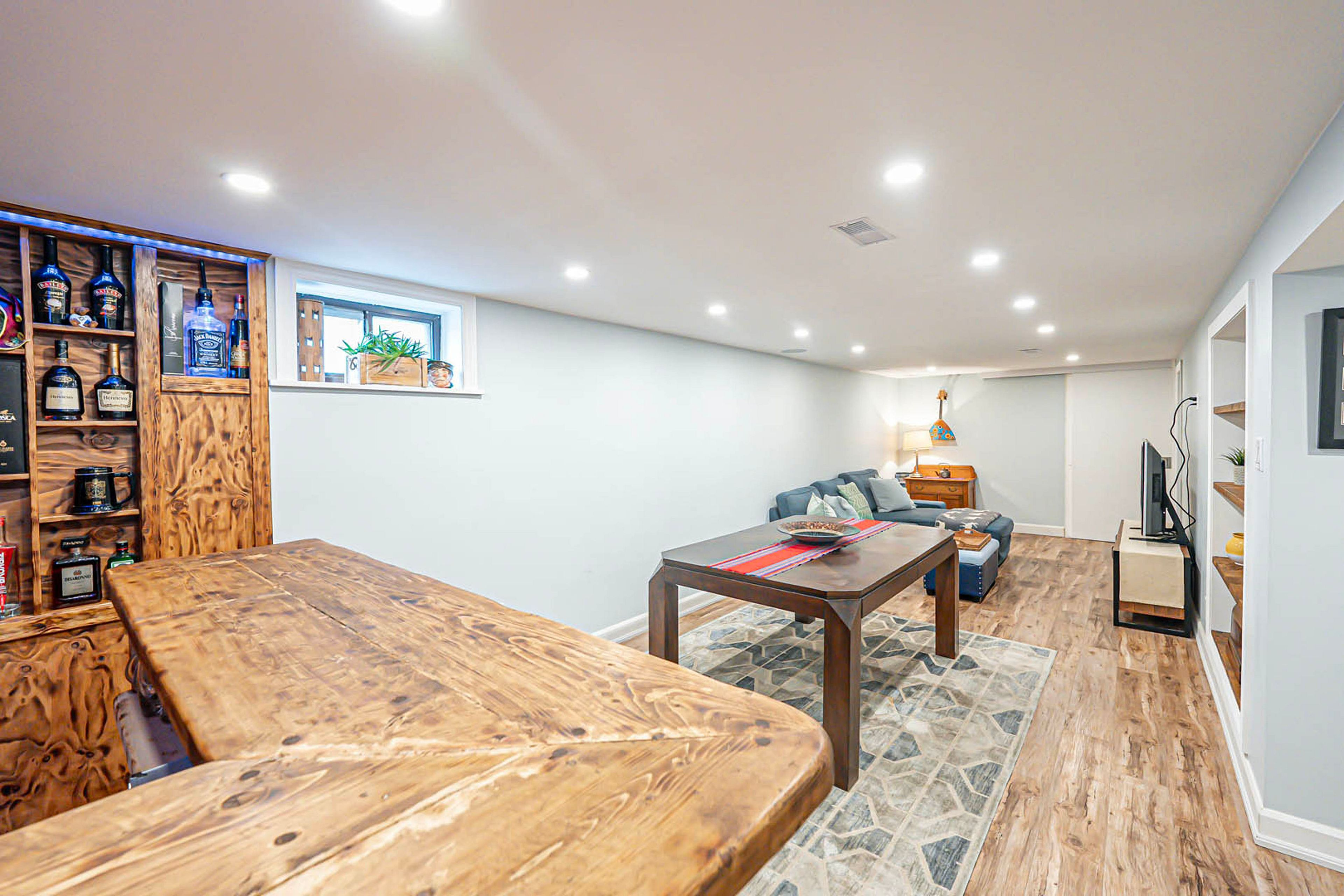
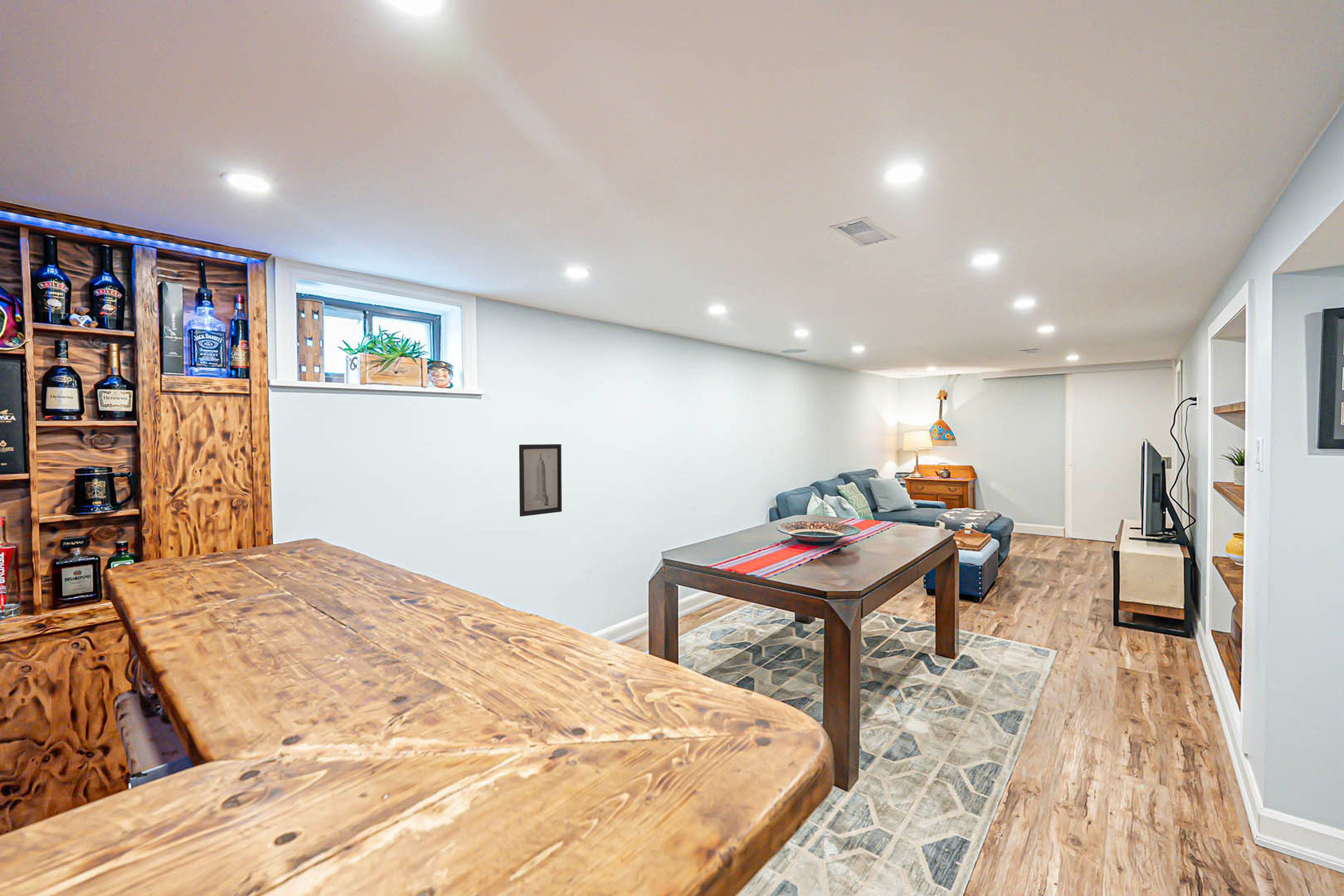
+ wall art [519,444,562,517]
